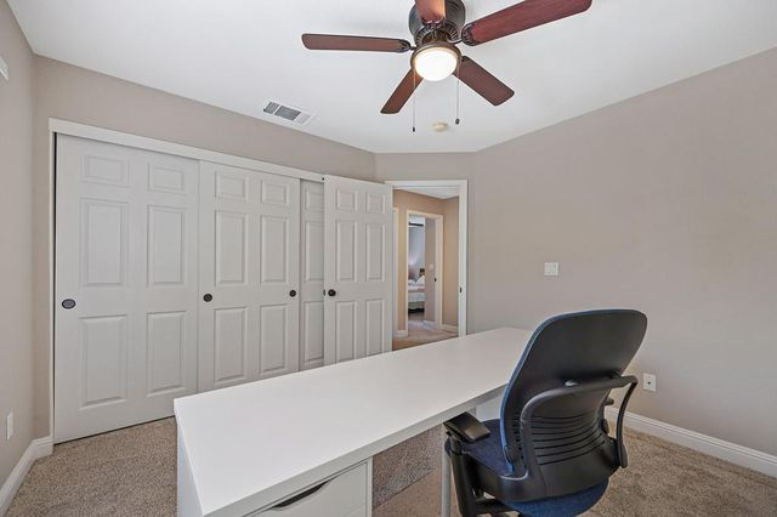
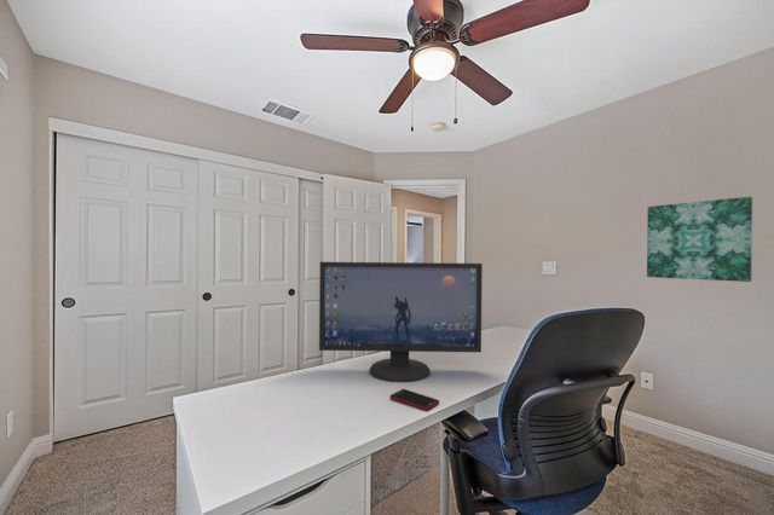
+ wall art [646,196,753,283]
+ computer monitor [318,261,484,383]
+ cell phone [389,388,440,412]
